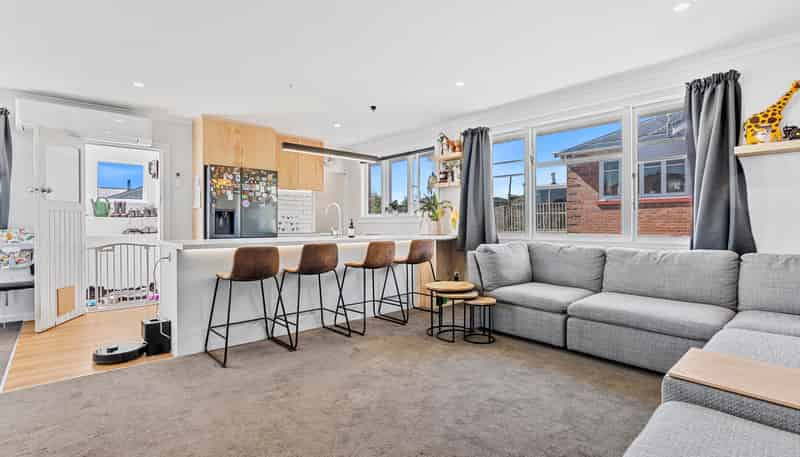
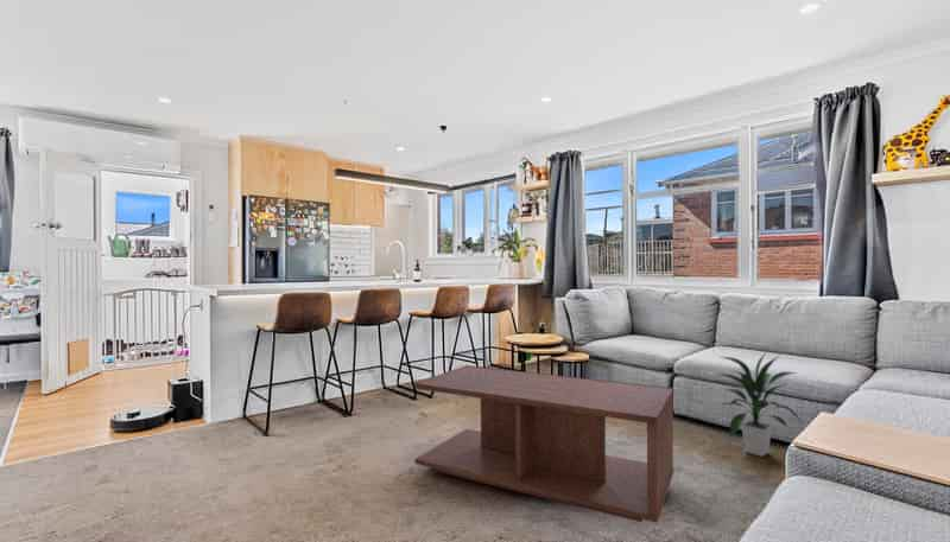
+ indoor plant [715,351,803,458]
+ coffee table [413,364,674,524]
